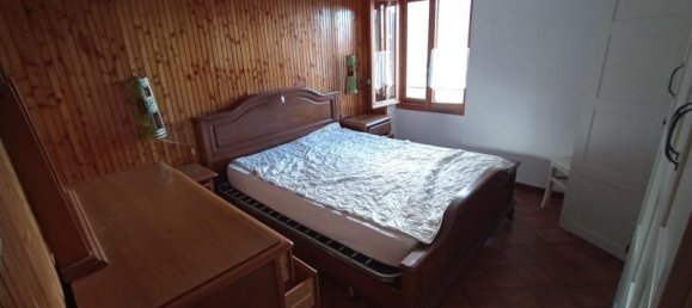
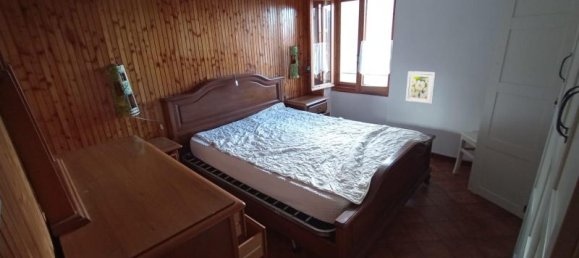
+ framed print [405,70,436,105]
